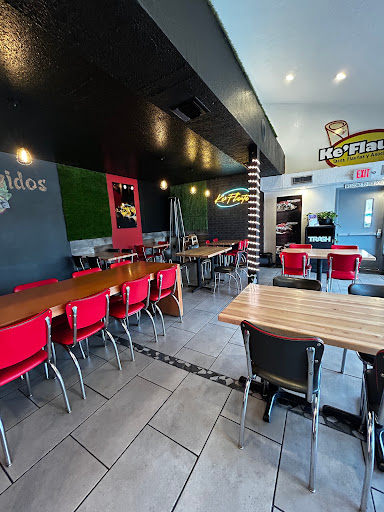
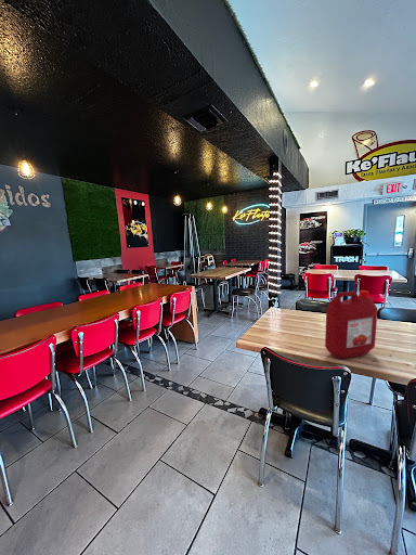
+ ketchup jug [324,289,378,360]
